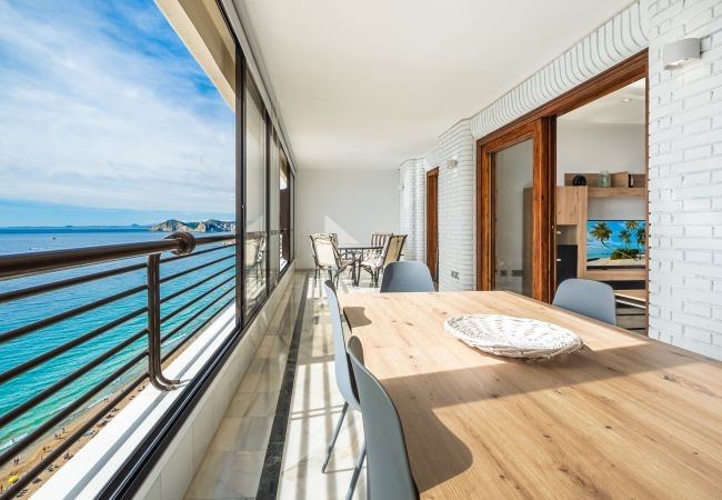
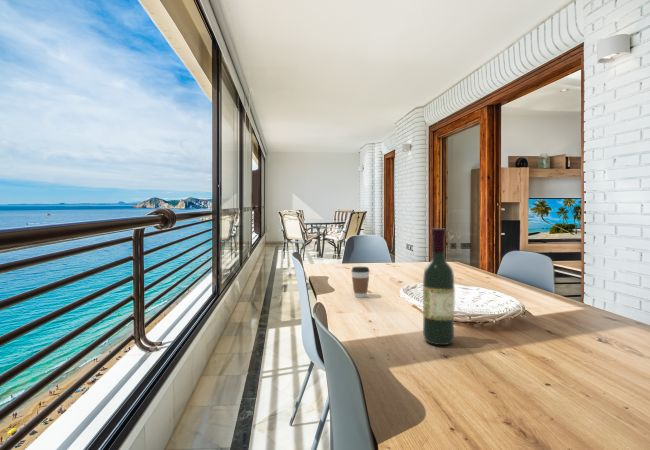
+ coffee cup [350,266,370,299]
+ wine bottle [422,227,456,346]
